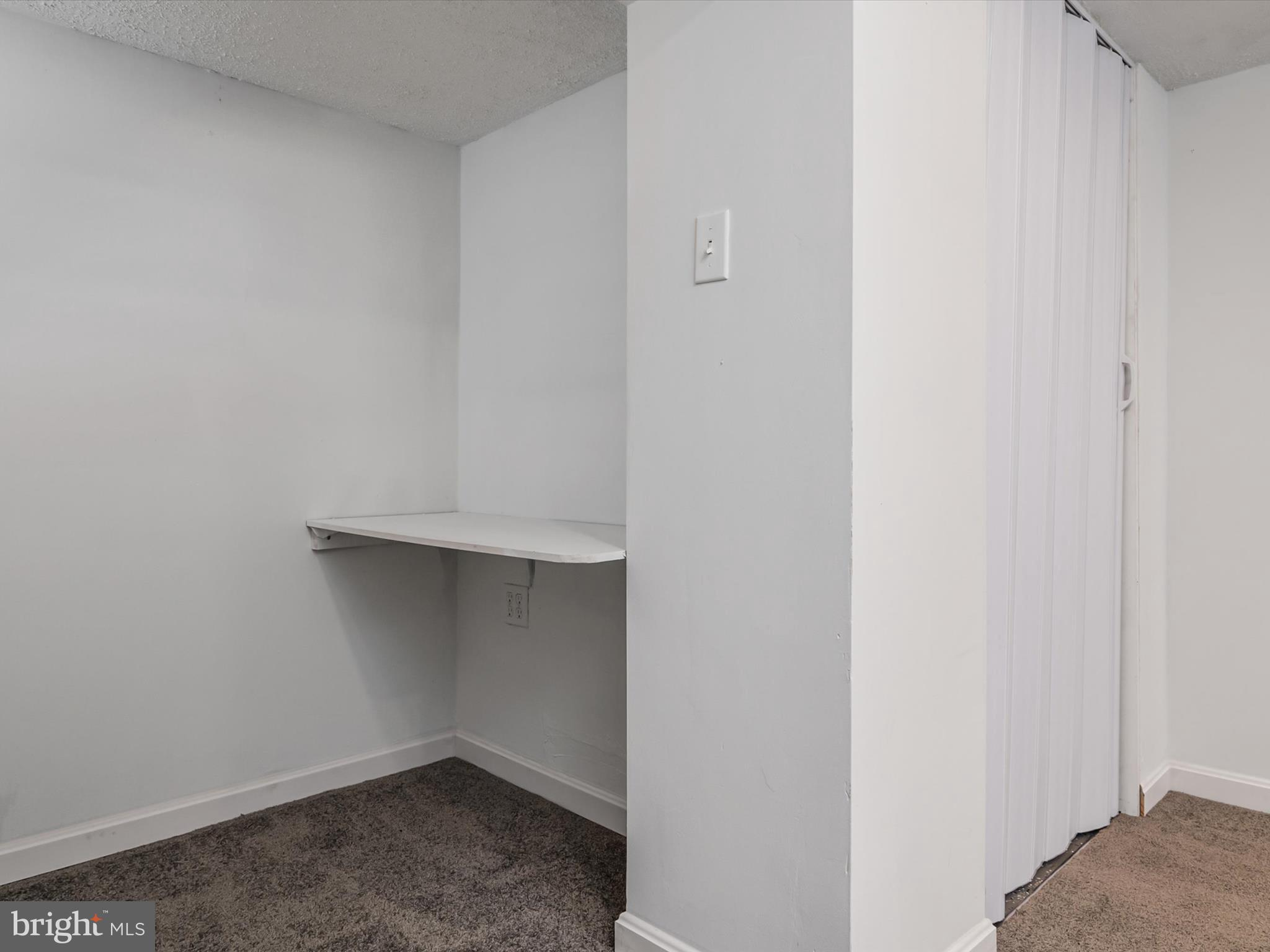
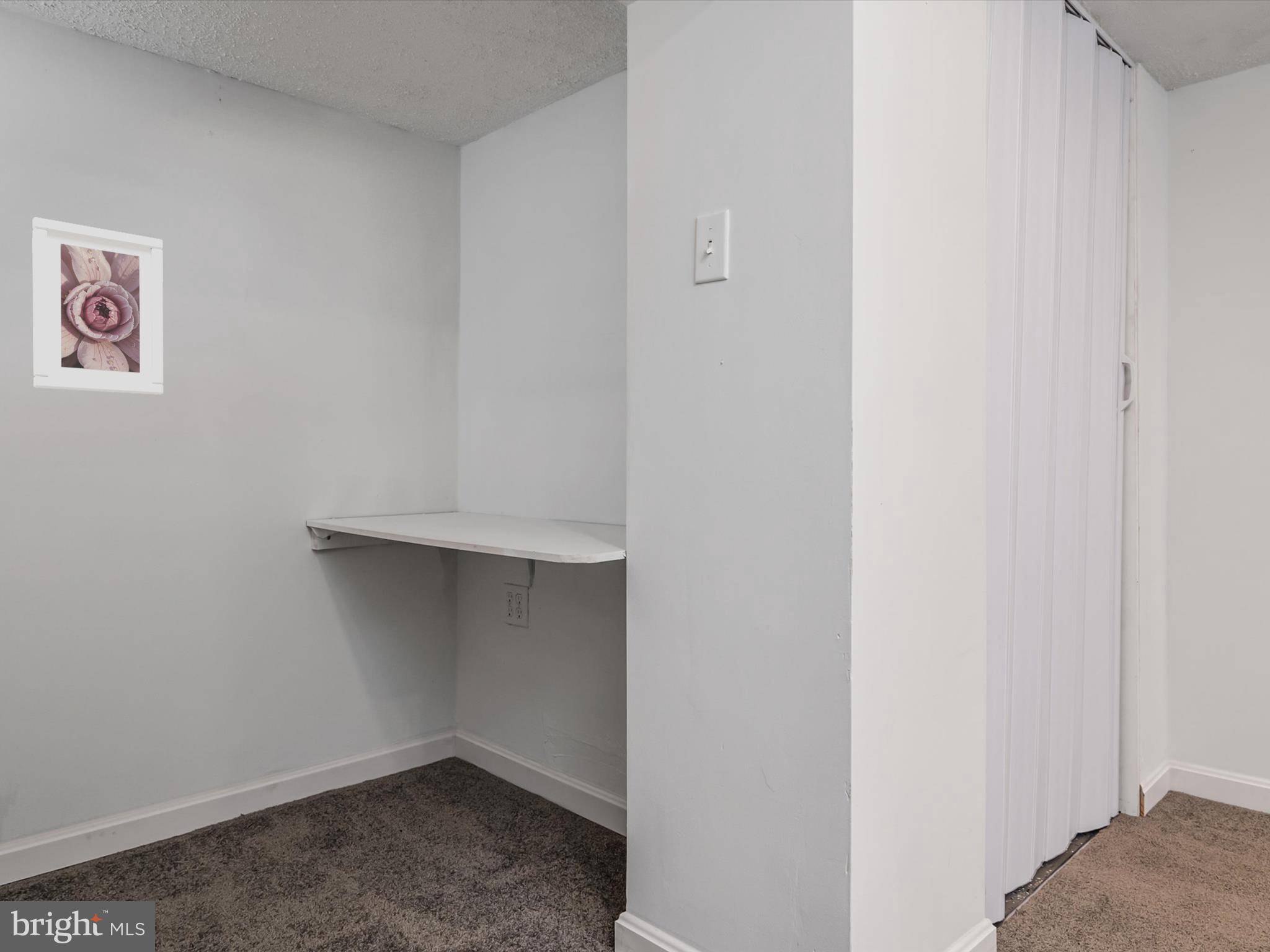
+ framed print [32,217,164,395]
